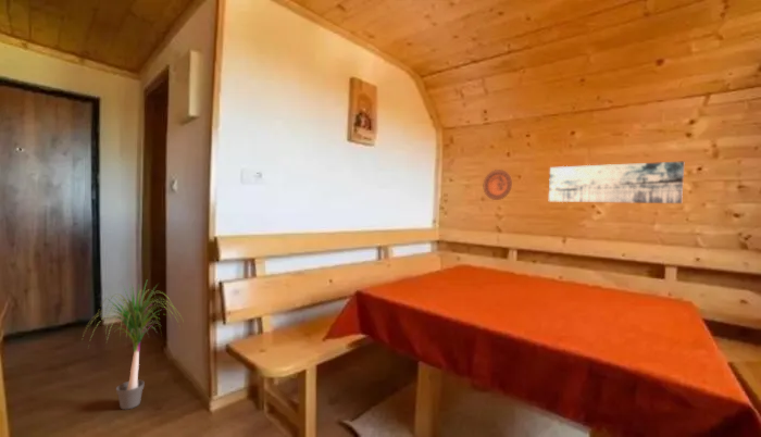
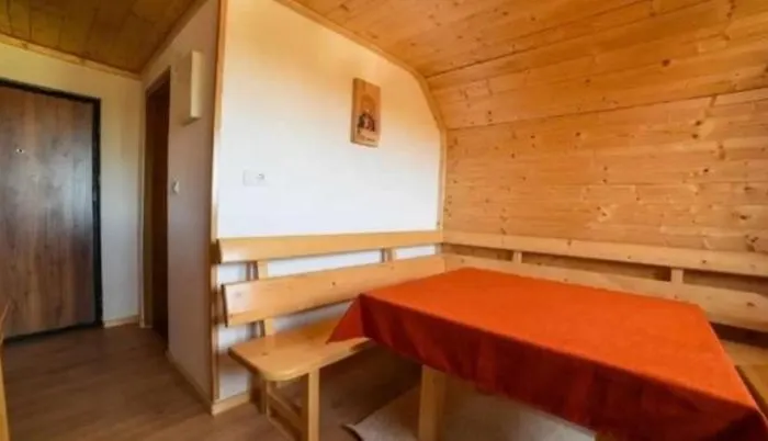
- potted plant [80,280,183,411]
- decorative plate [483,168,513,201]
- wall art [548,160,685,204]
